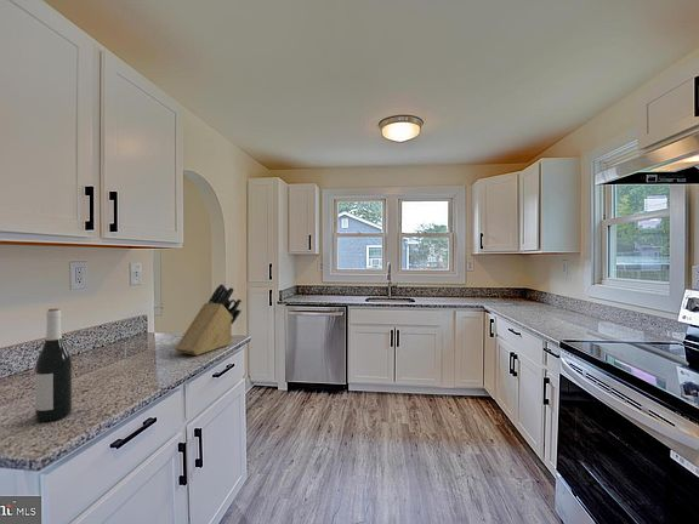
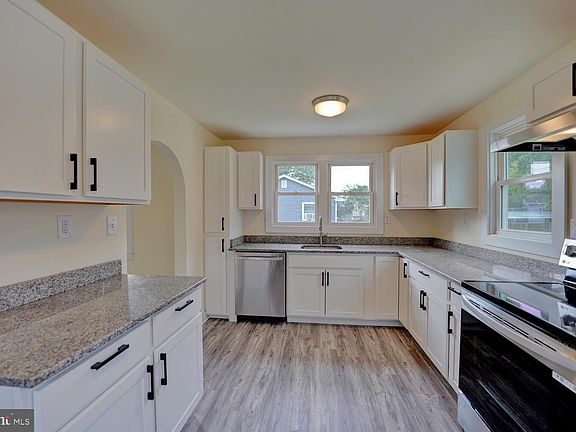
- knife block [174,283,243,357]
- wine bottle [34,307,73,423]
